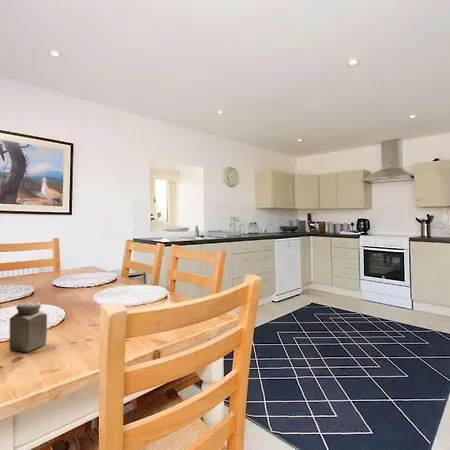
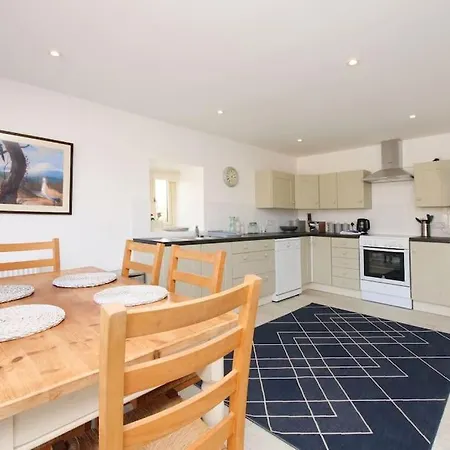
- salt shaker [8,301,48,353]
